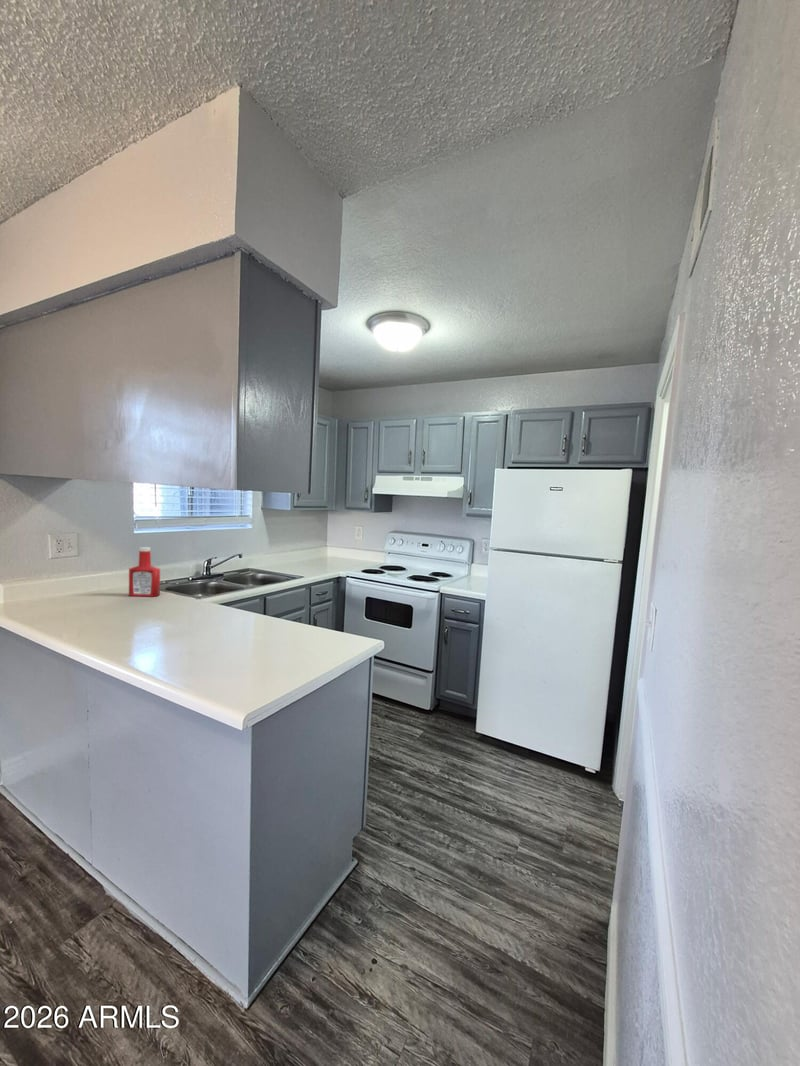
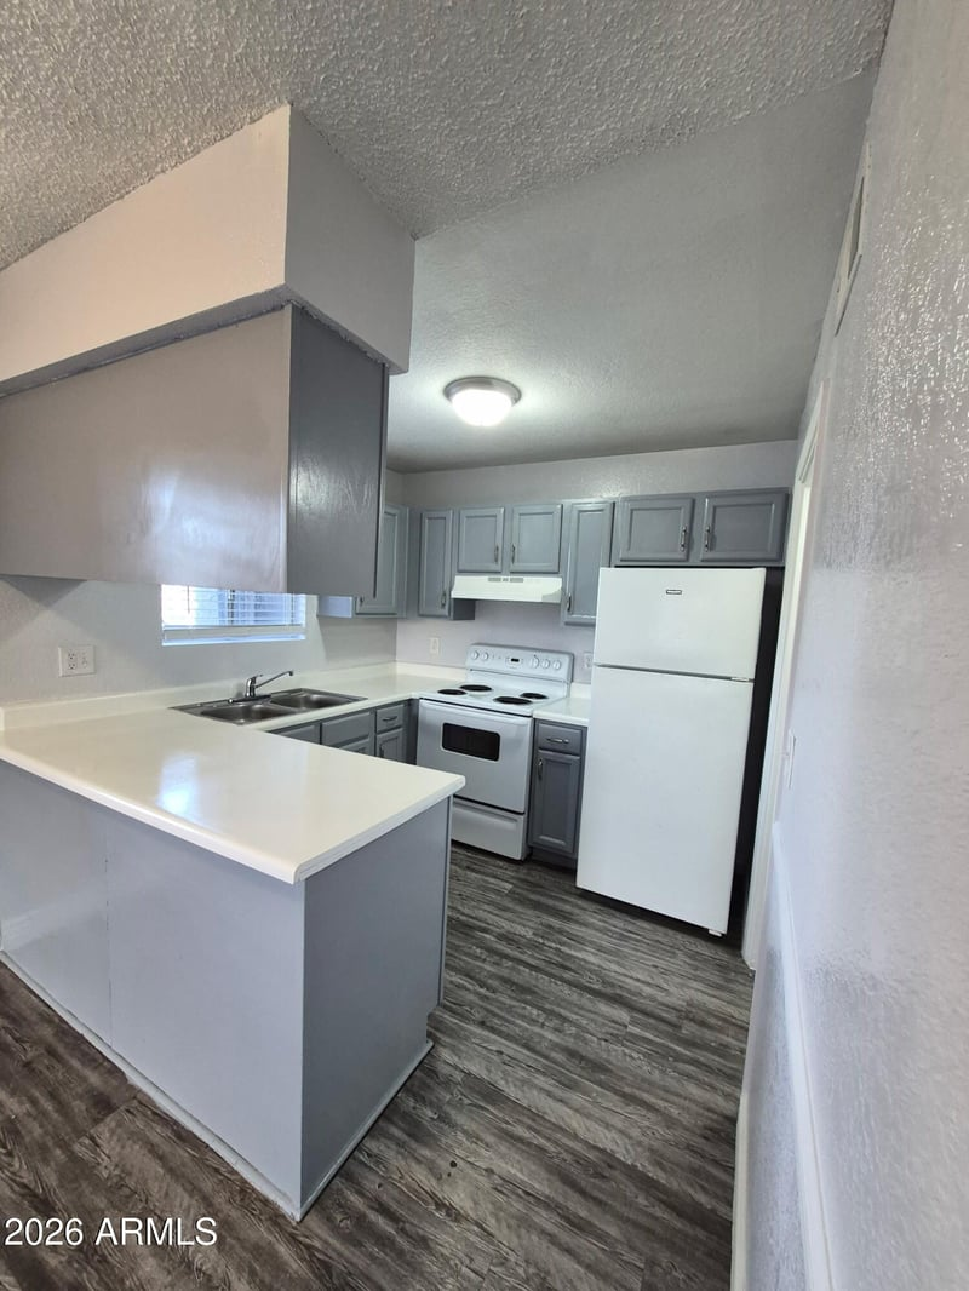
- soap bottle [128,546,161,598]
